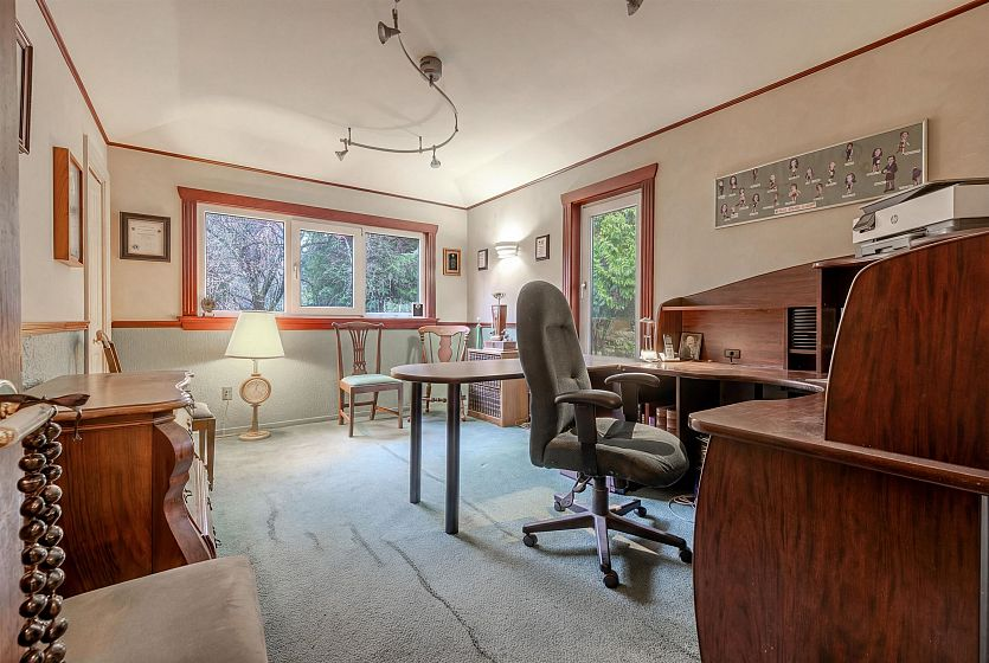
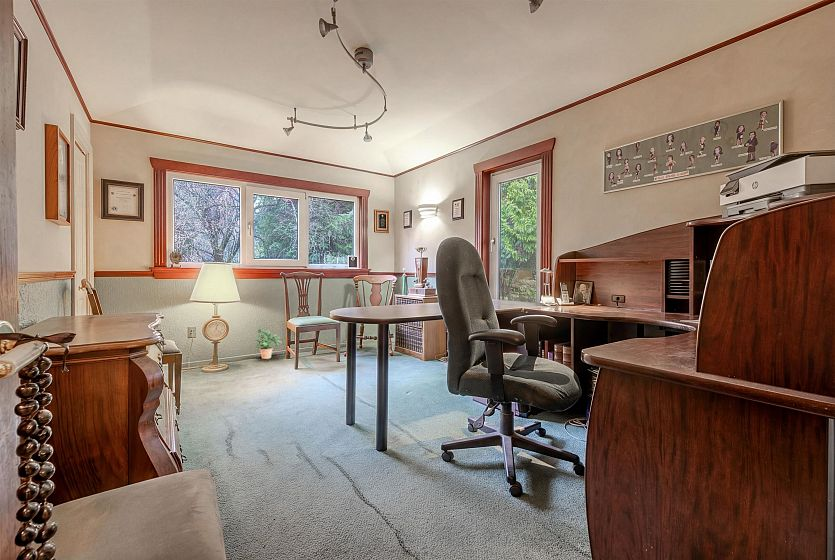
+ potted plant [254,328,283,360]
